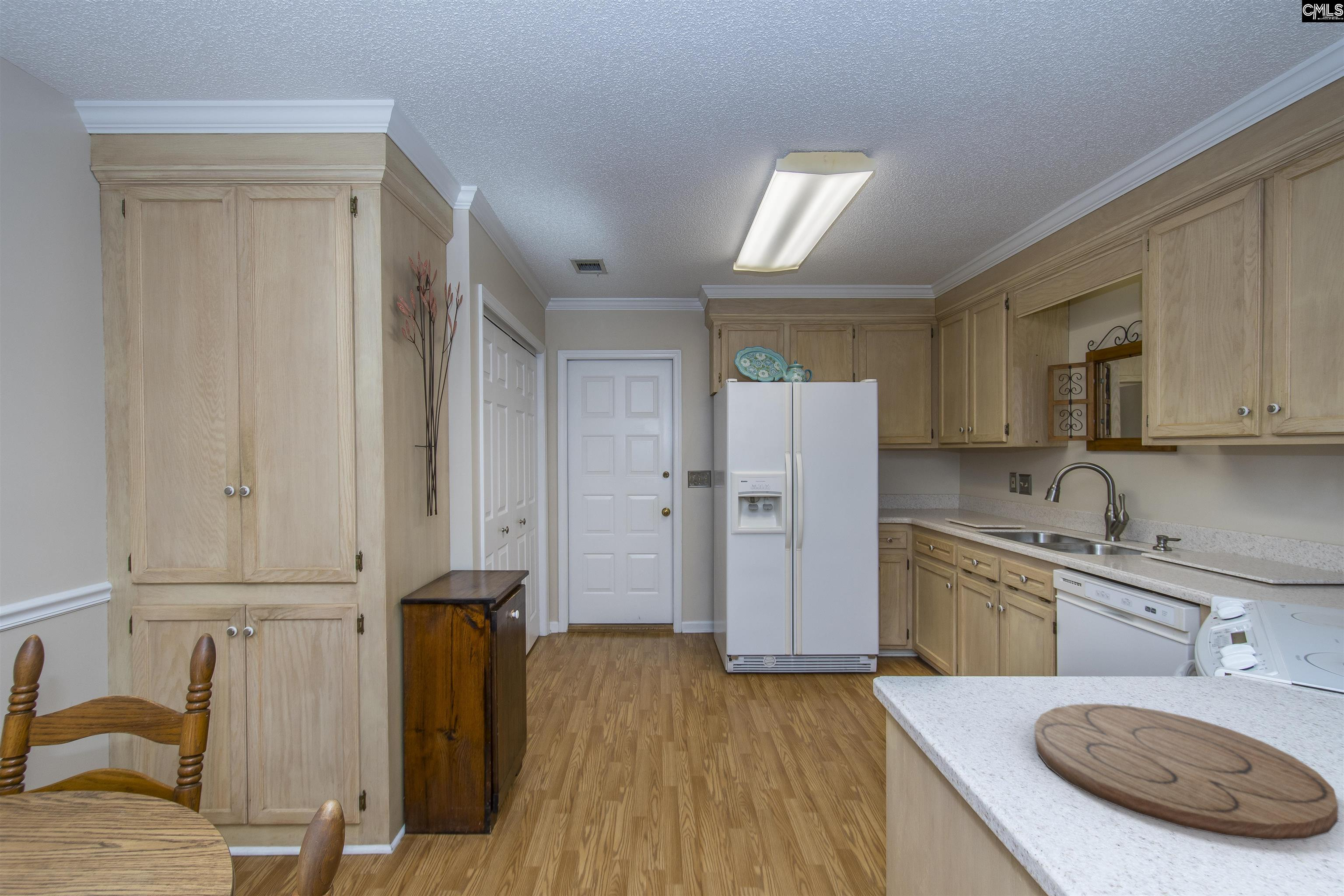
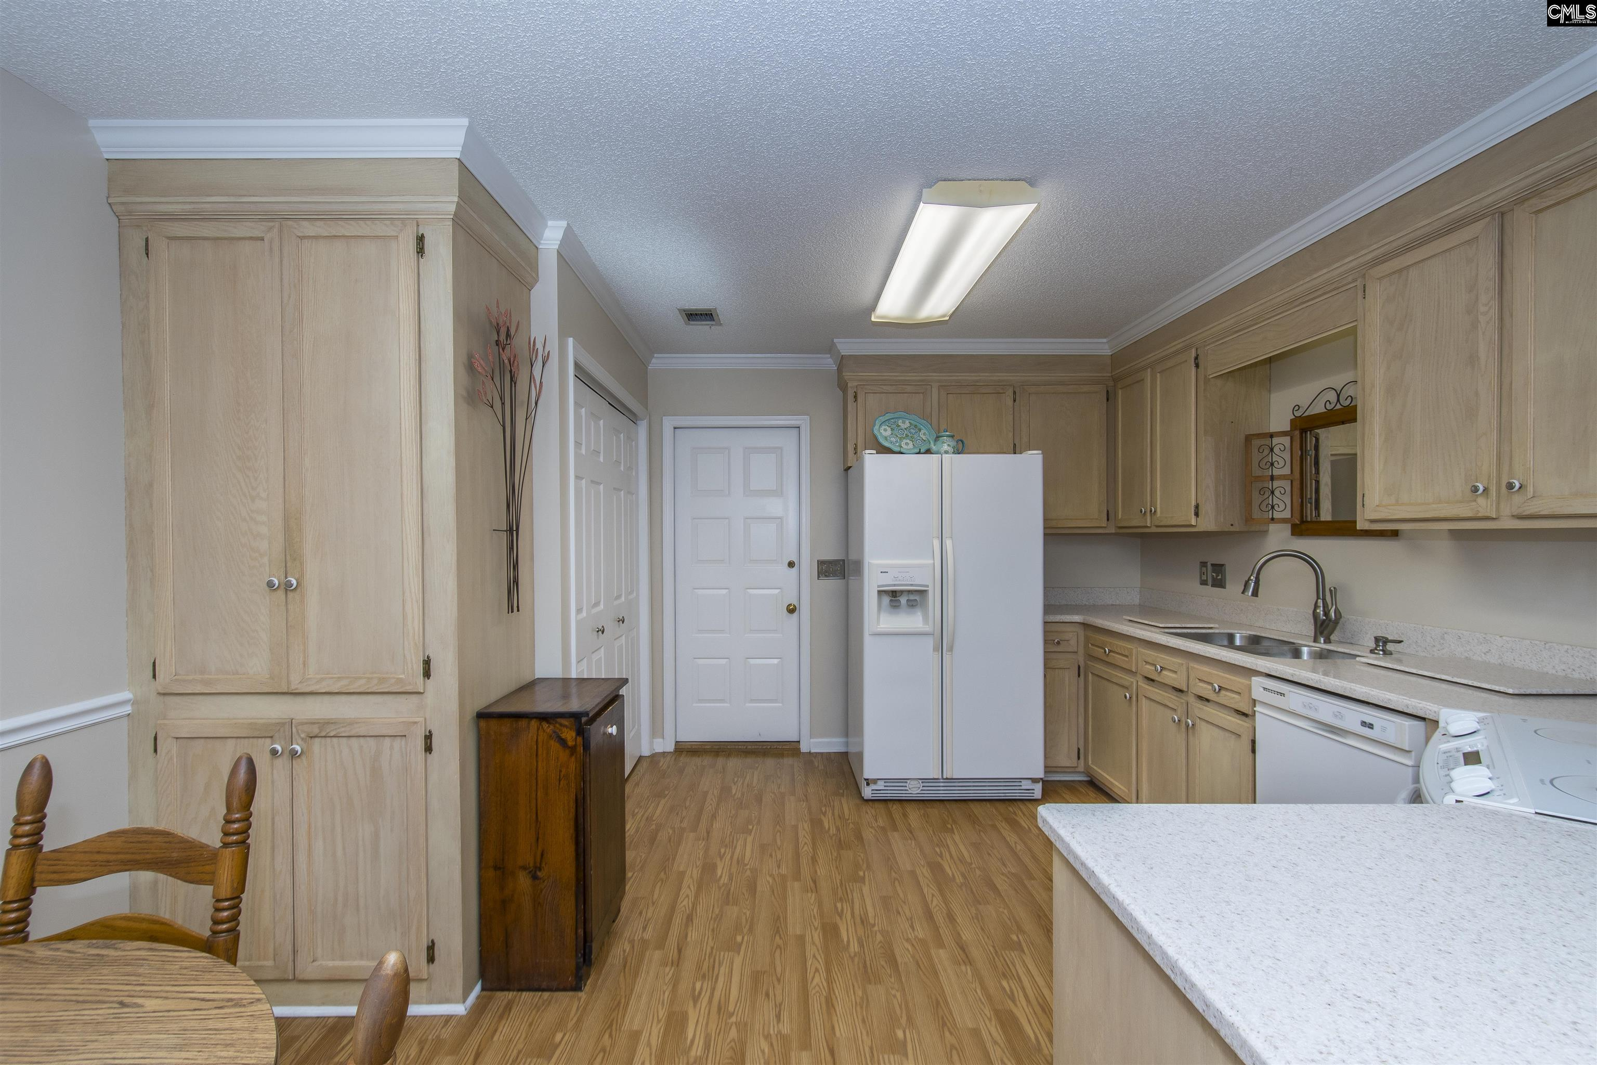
- cutting board [1034,703,1338,841]
